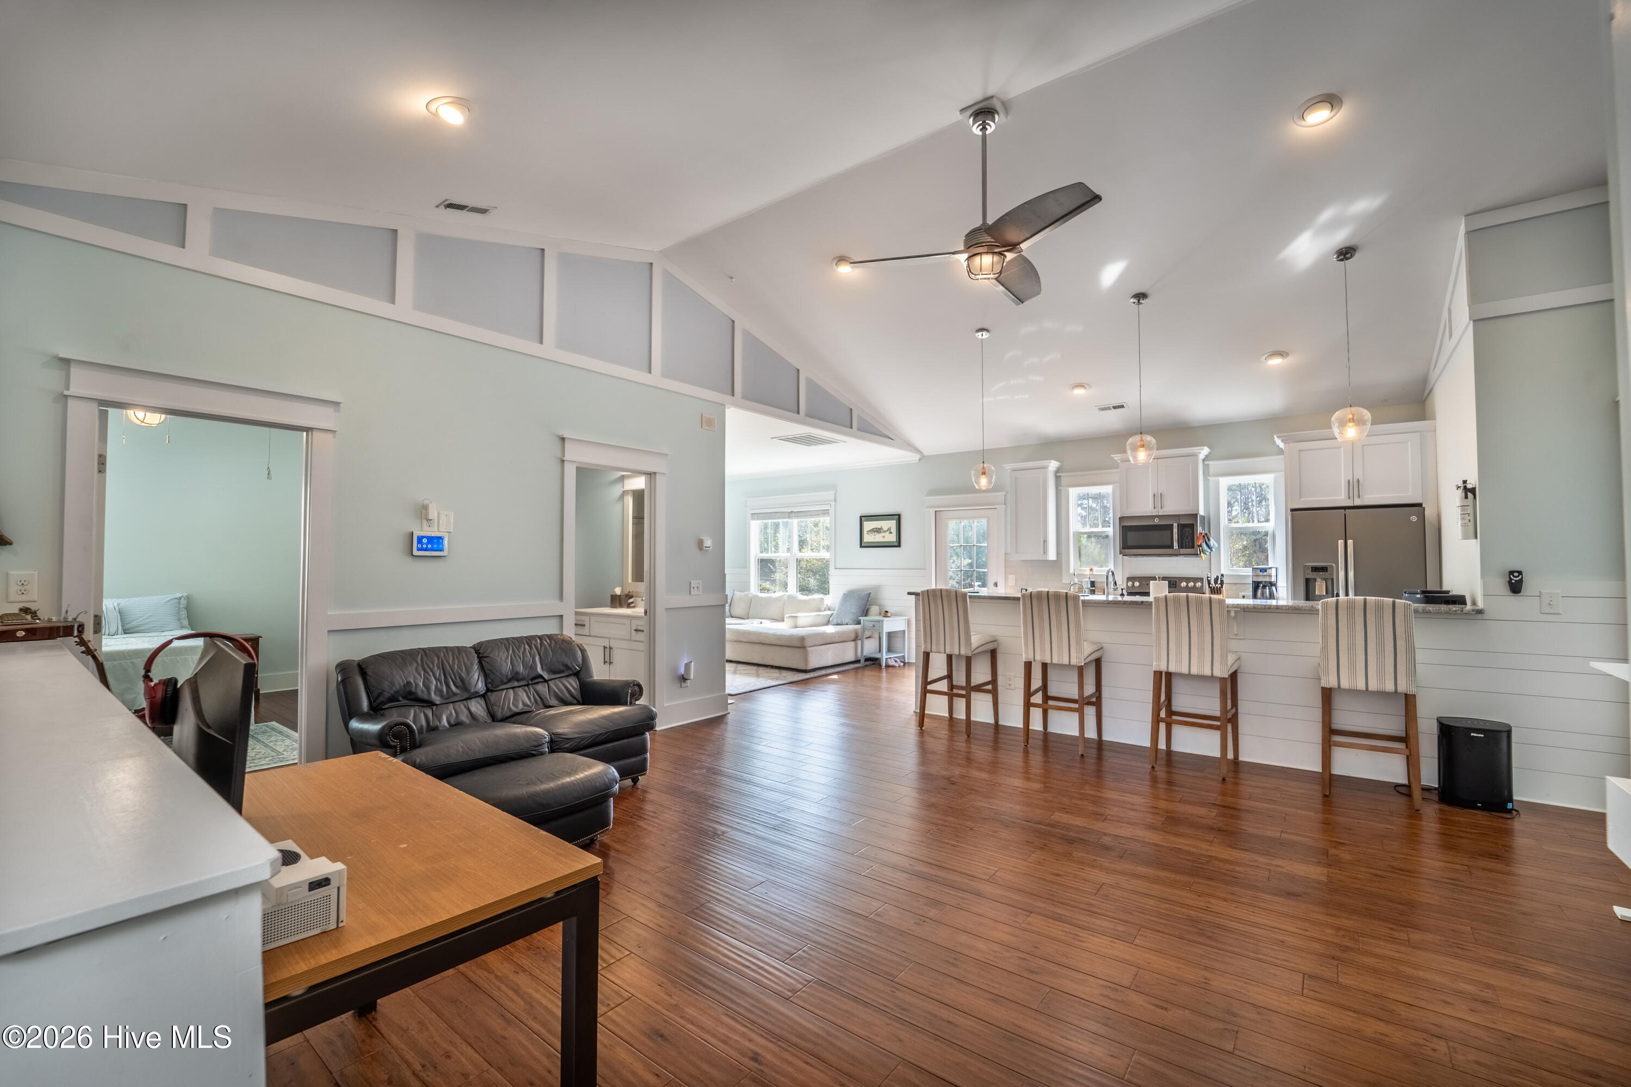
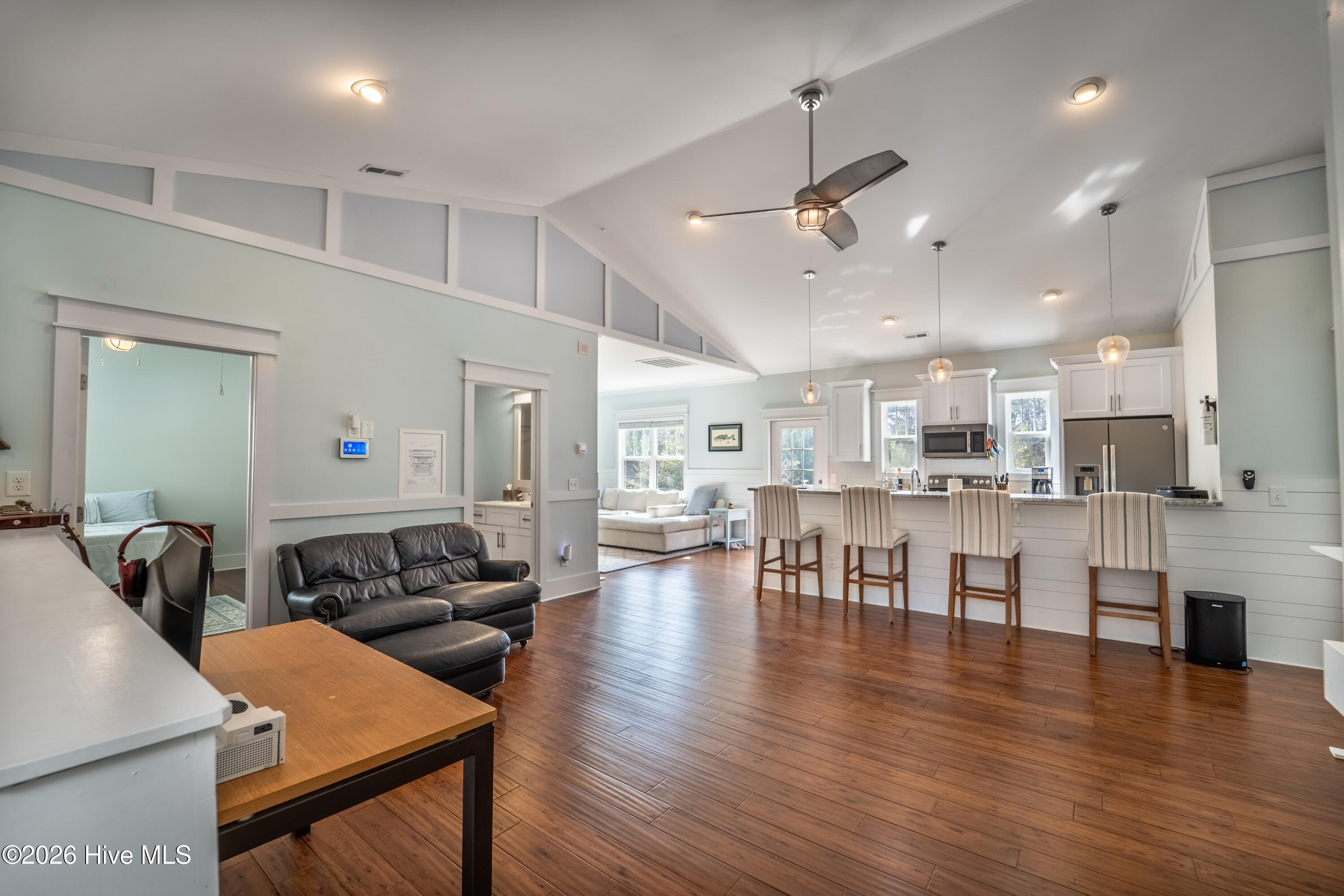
+ wall art [397,428,447,500]
